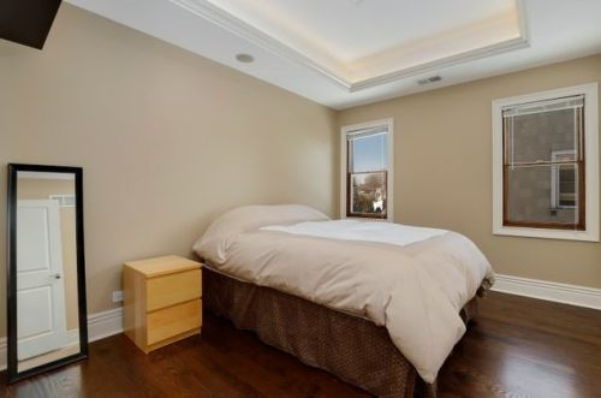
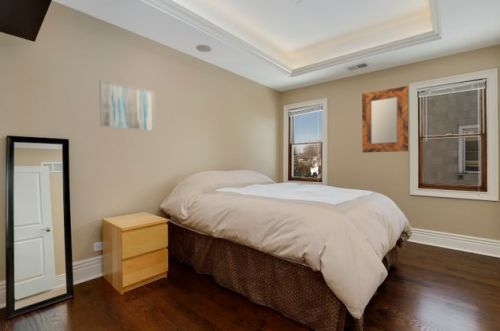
+ home mirror [361,85,409,154]
+ wall art [98,79,156,133]
